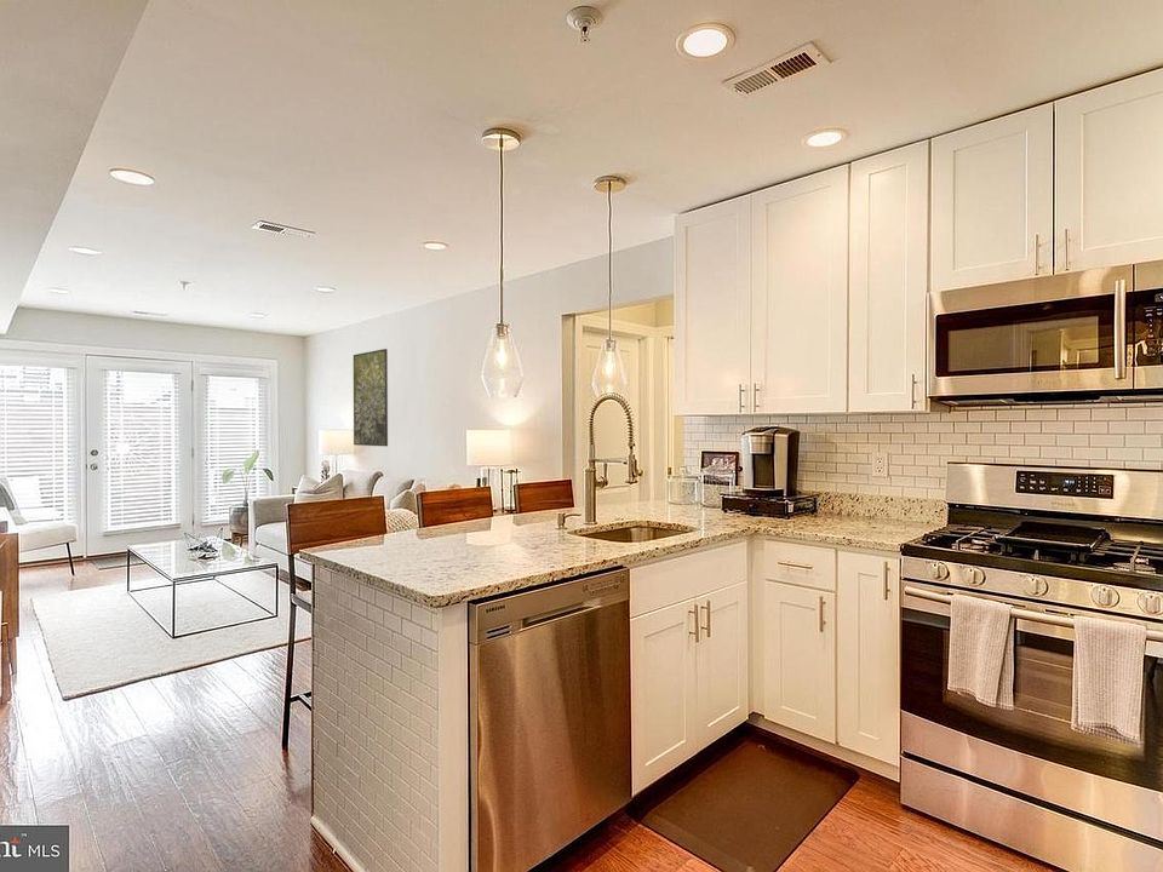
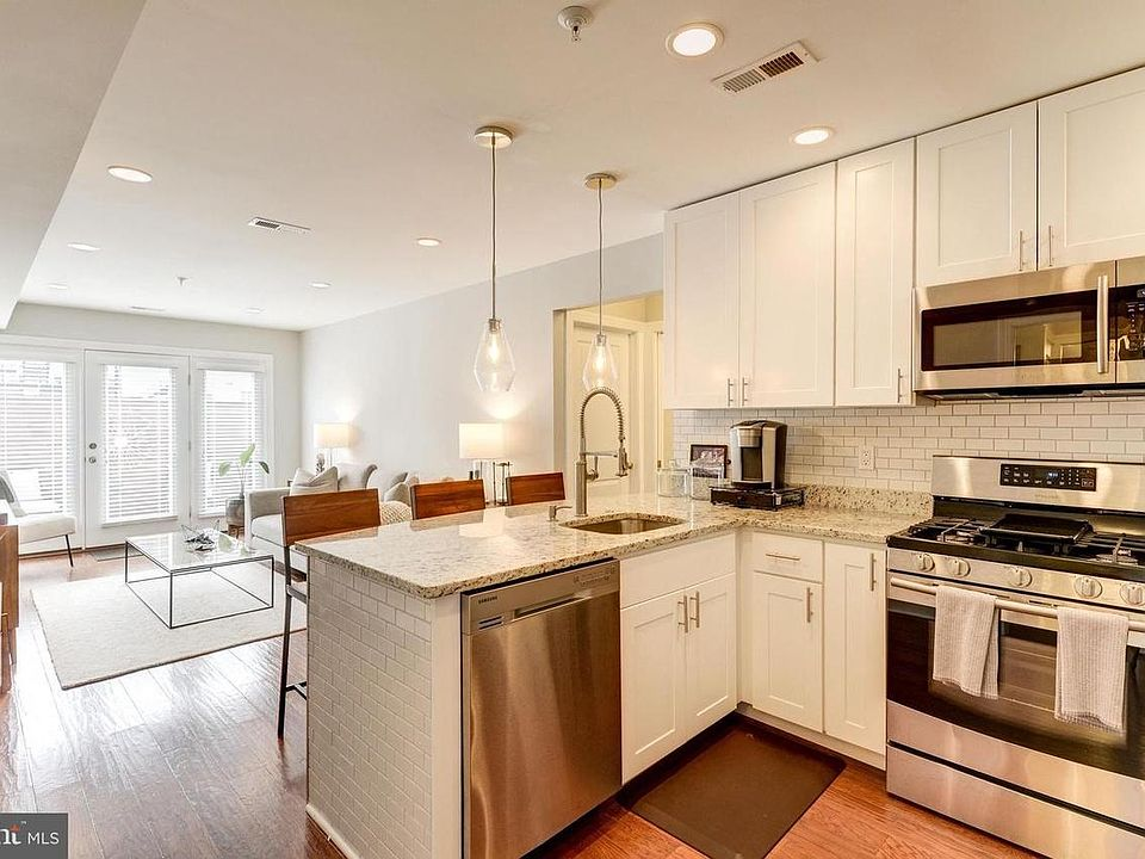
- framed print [353,348,389,447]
